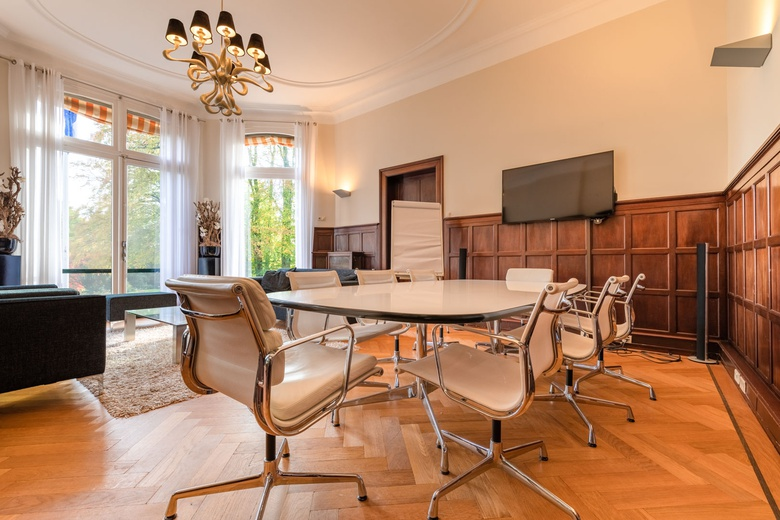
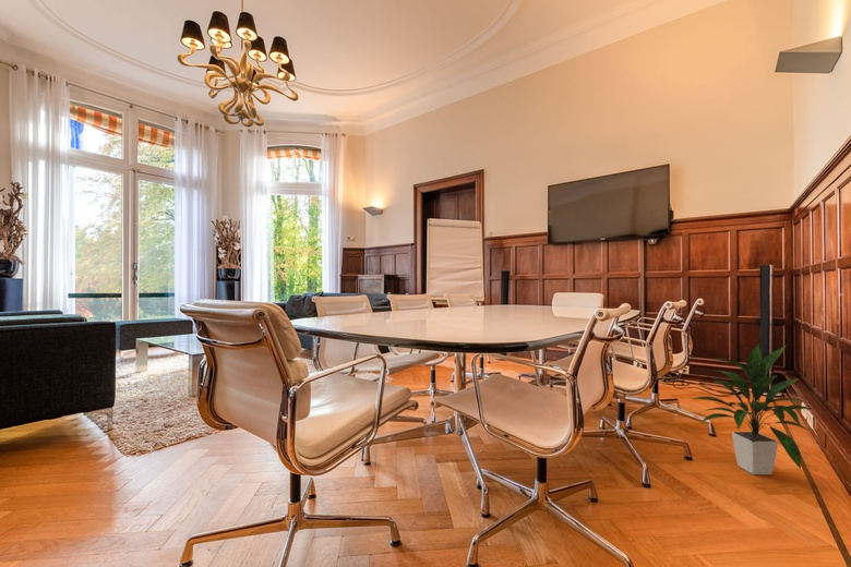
+ indoor plant [692,343,819,475]
